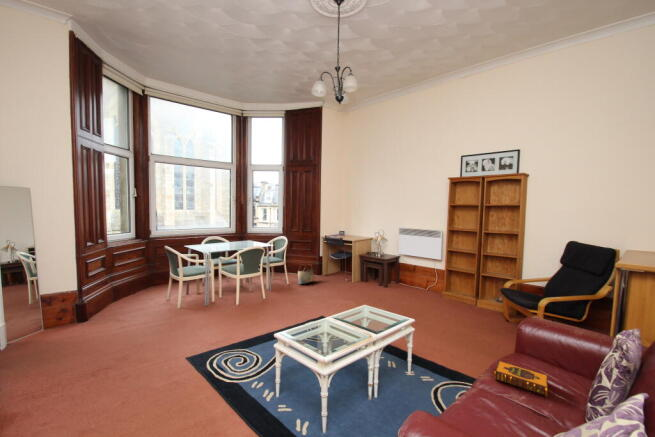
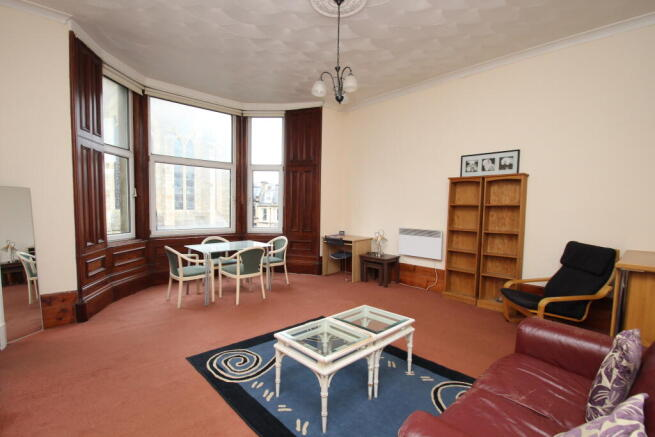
- basket [297,263,316,285]
- hardback book [493,359,549,398]
